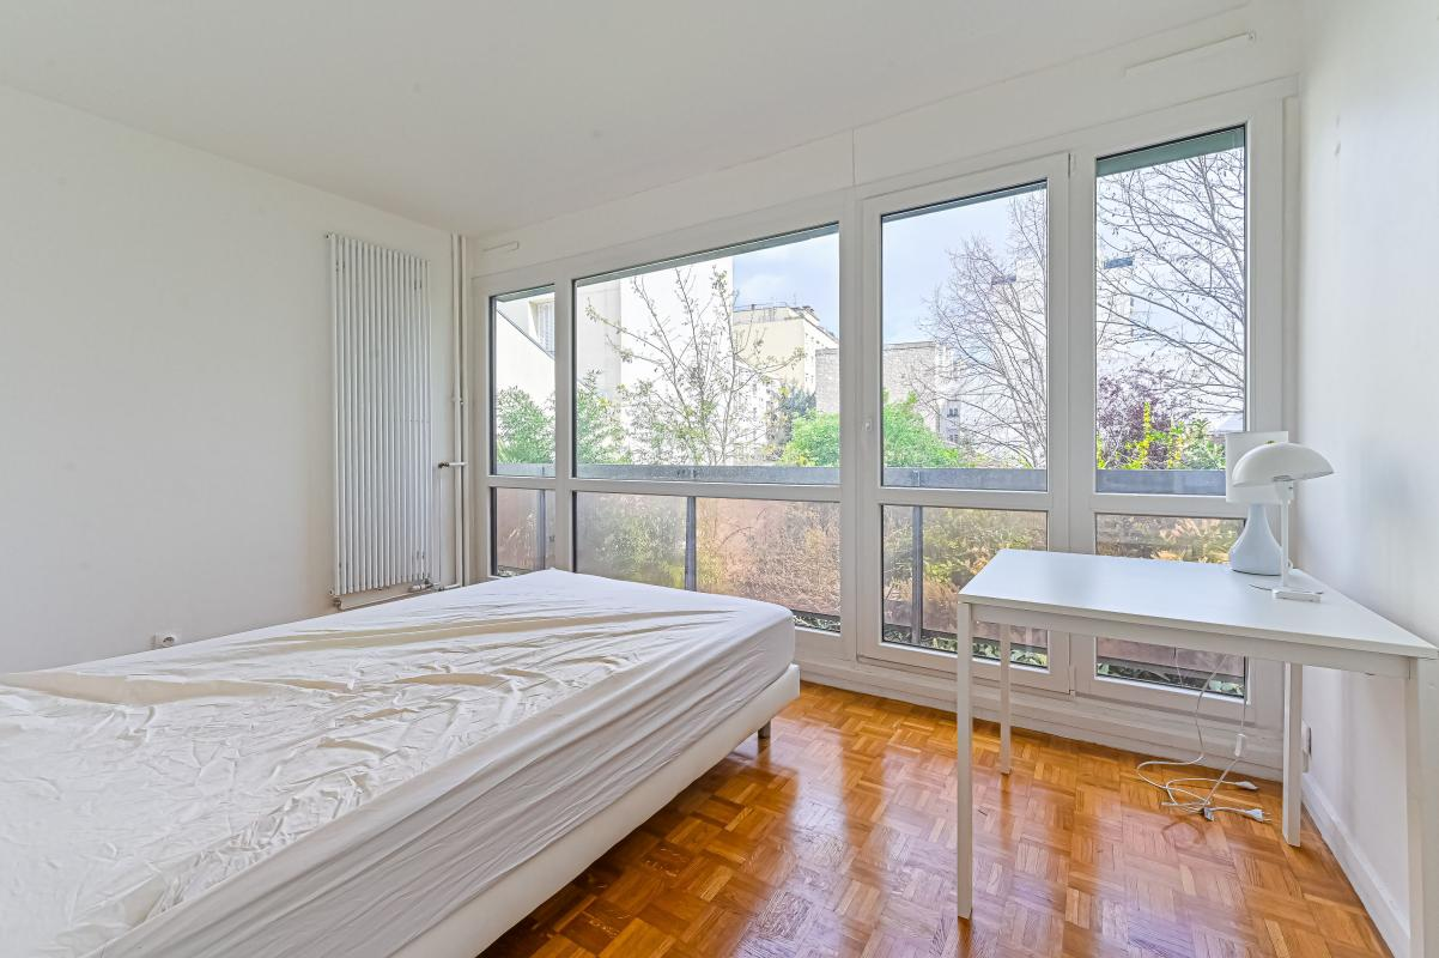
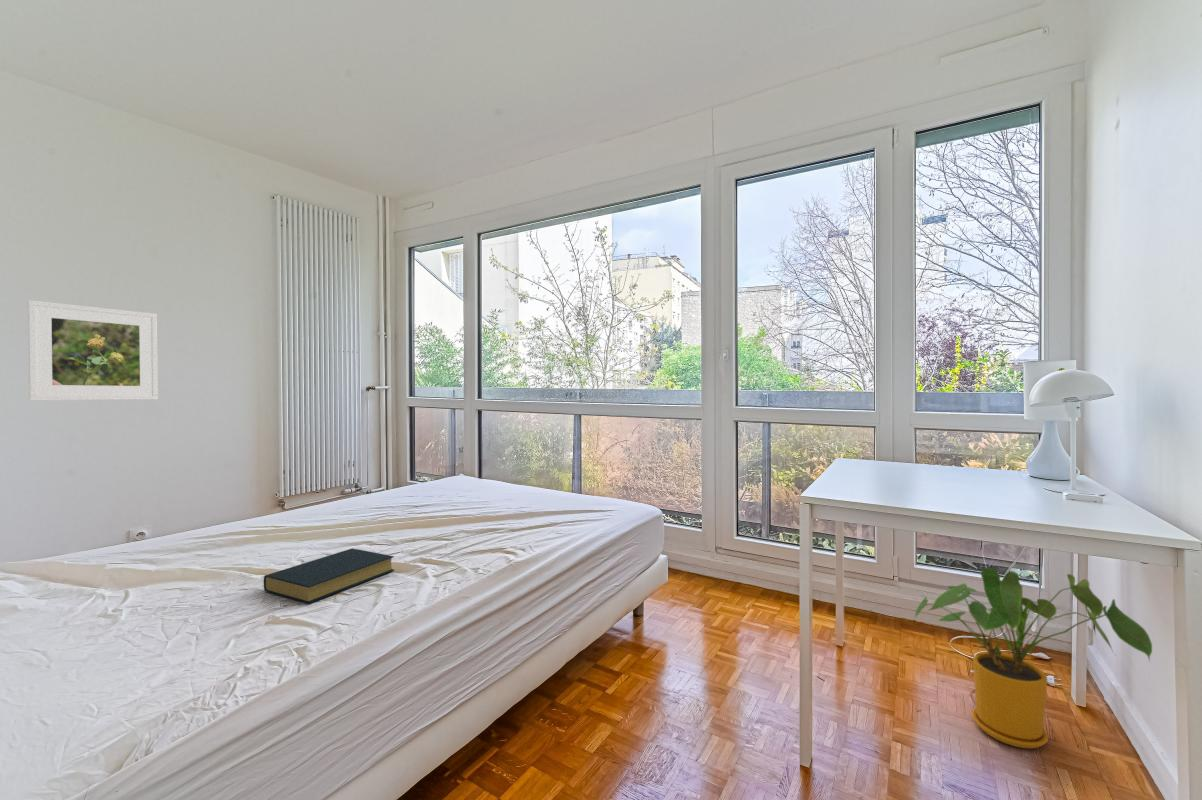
+ hardback book [263,547,395,604]
+ house plant [913,567,1153,750]
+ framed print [27,299,159,401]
